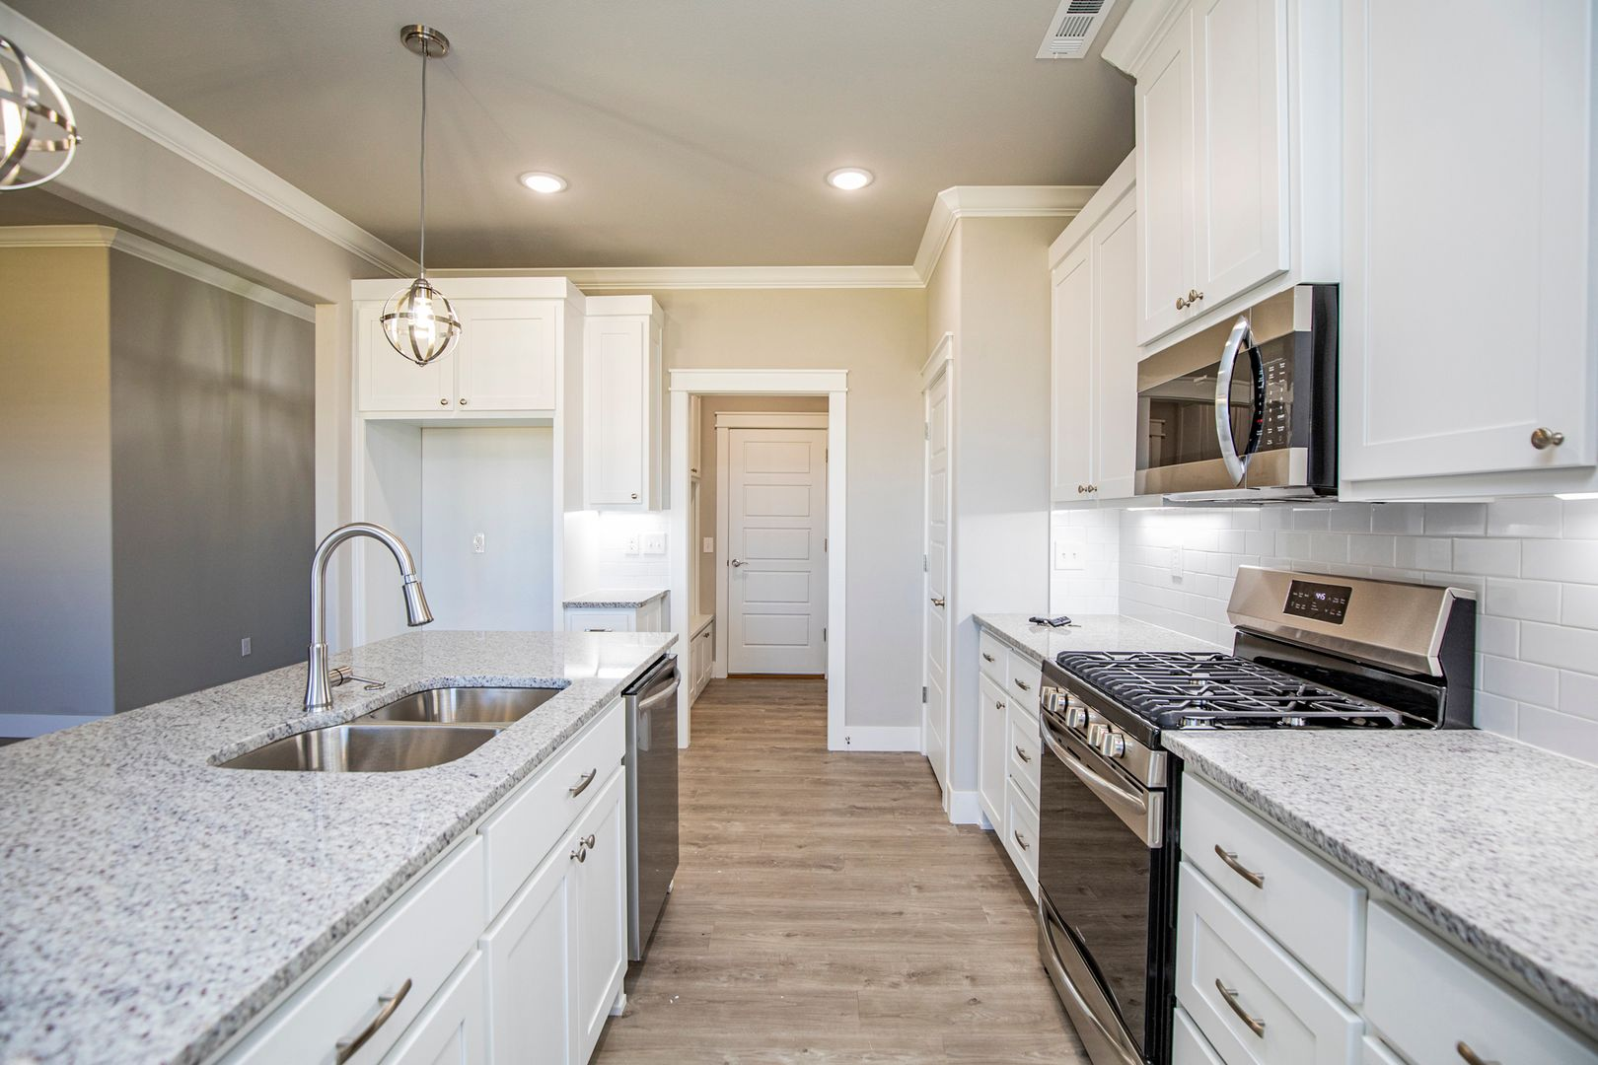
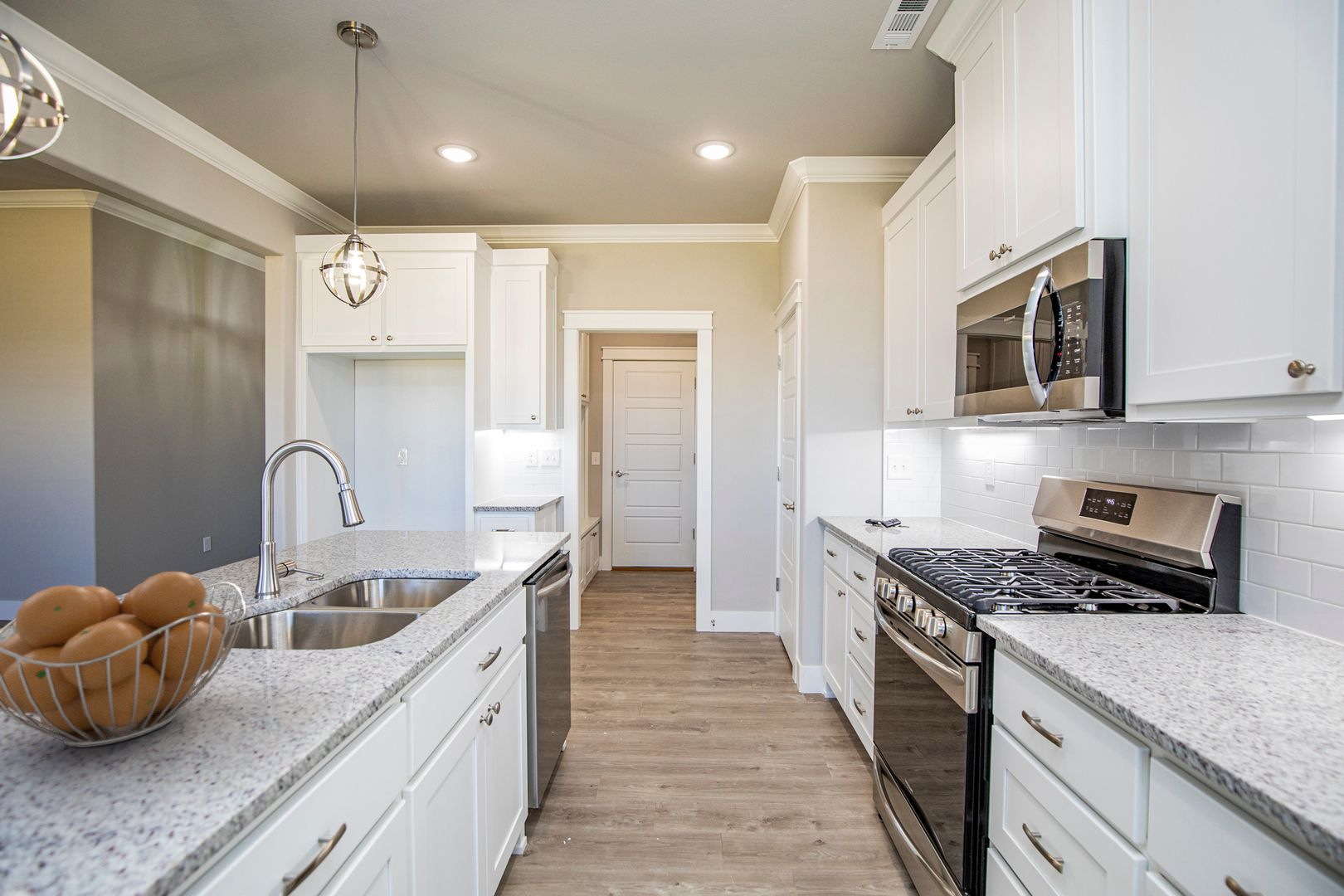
+ fruit basket [0,571,246,748]
